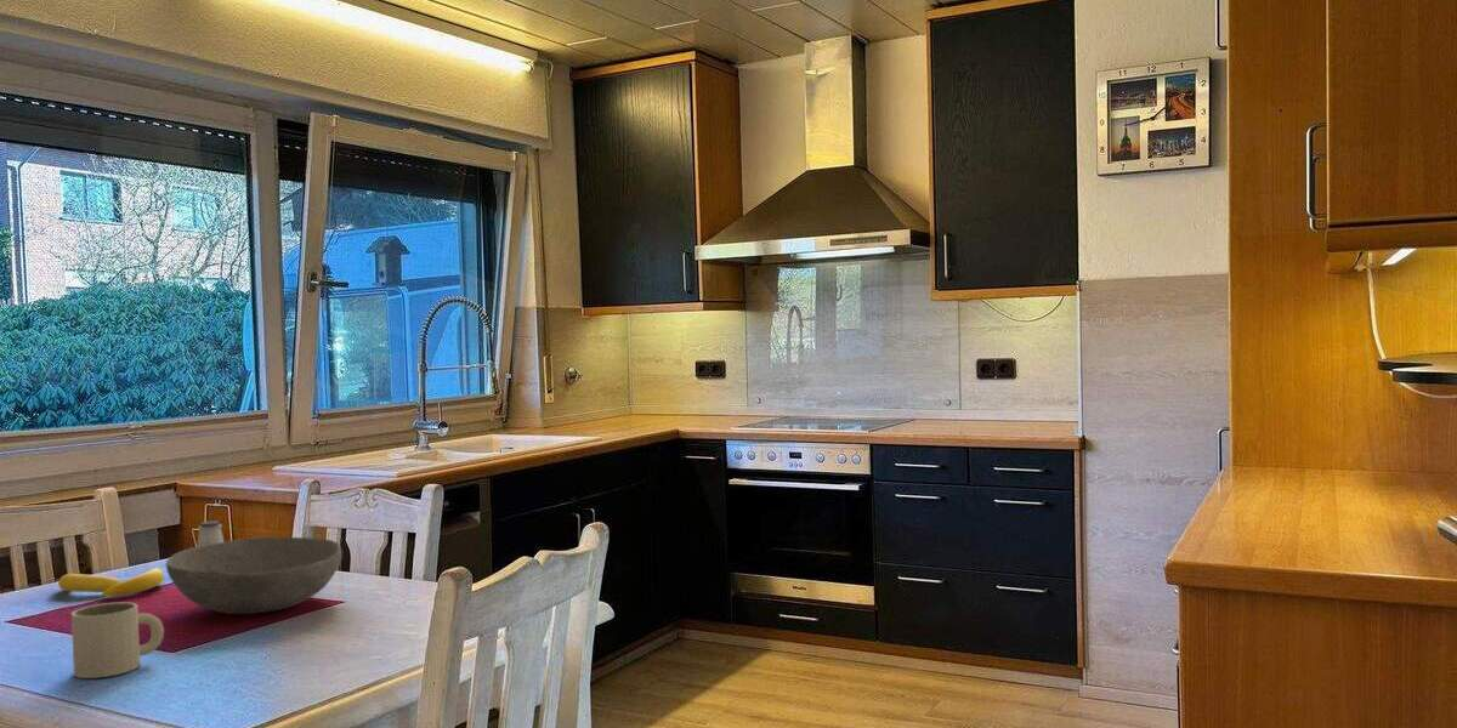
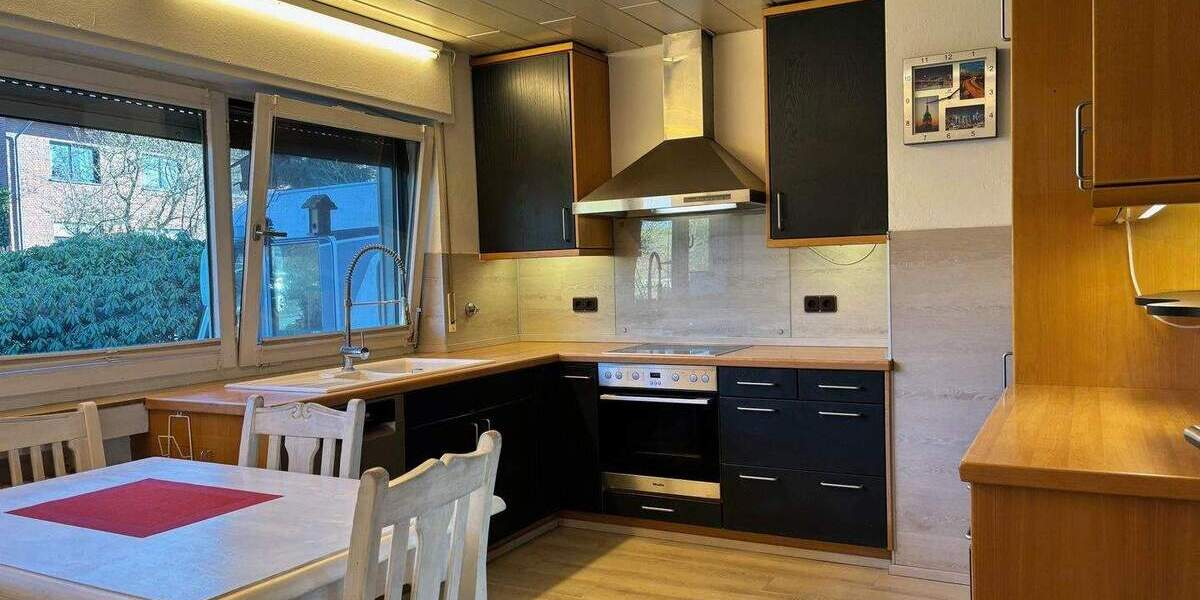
- banana [57,567,165,598]
- mug [70,601,165,679]
- saltshaker [195,519,226,547]
- bowl [165,536,344,615]
